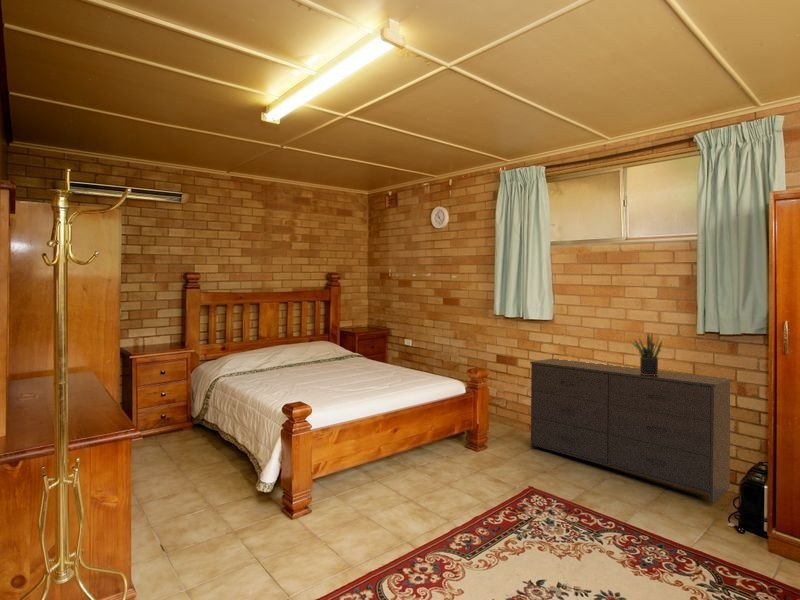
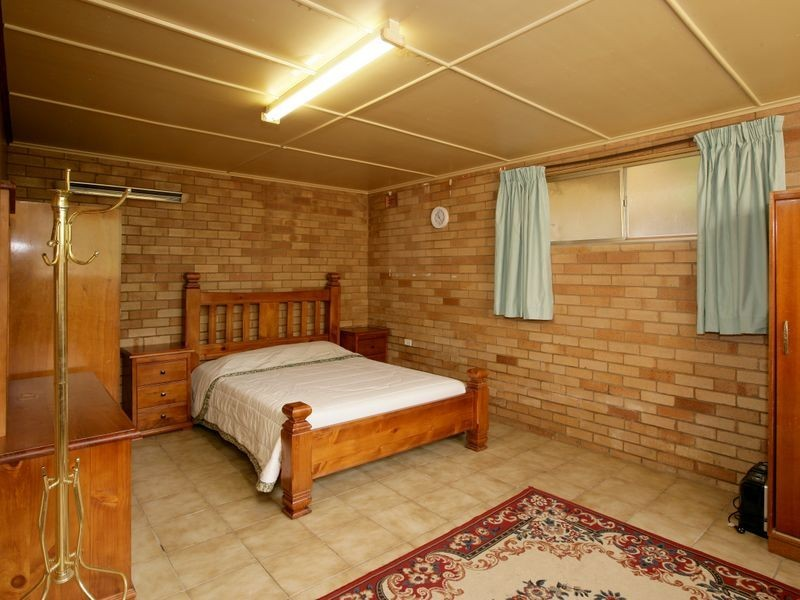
- dresser [529,358,732,504]
- potted plant [629,332,663,376]
